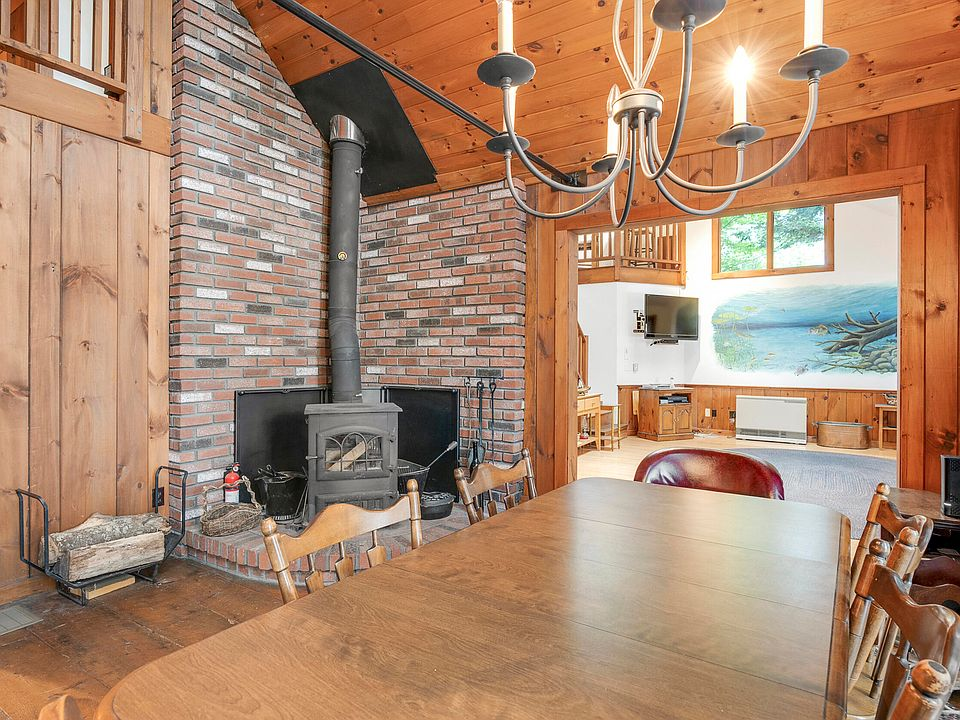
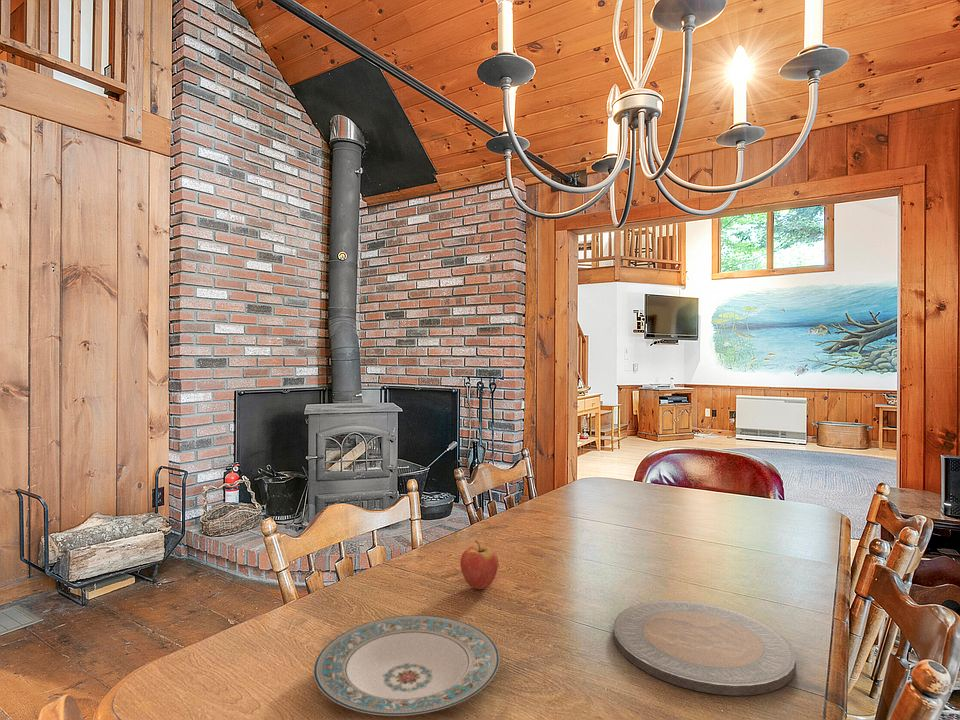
+ plate [313,614,500,717]
+ fruit [459,540,499,590]
+ plate [612,599,797,697]
